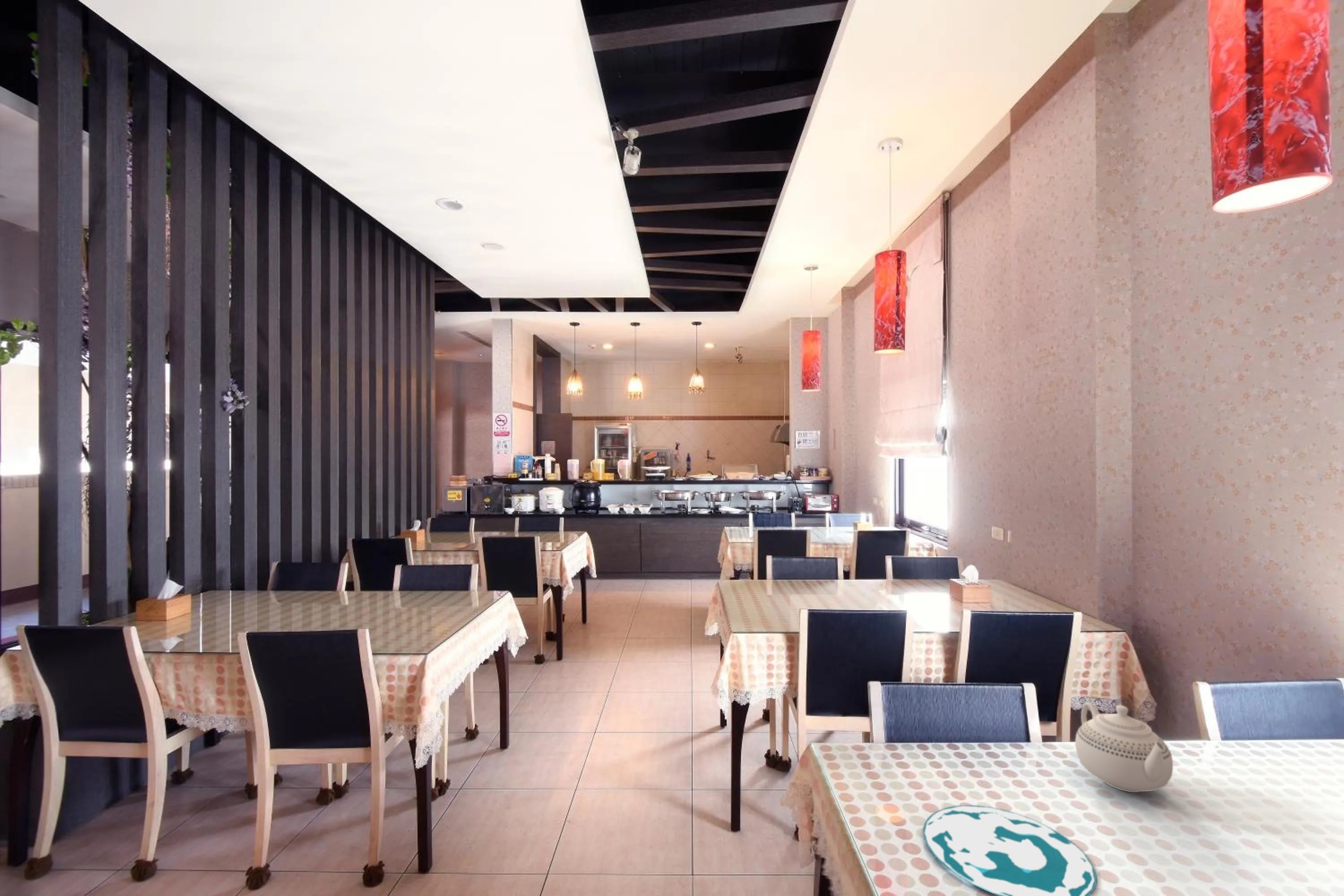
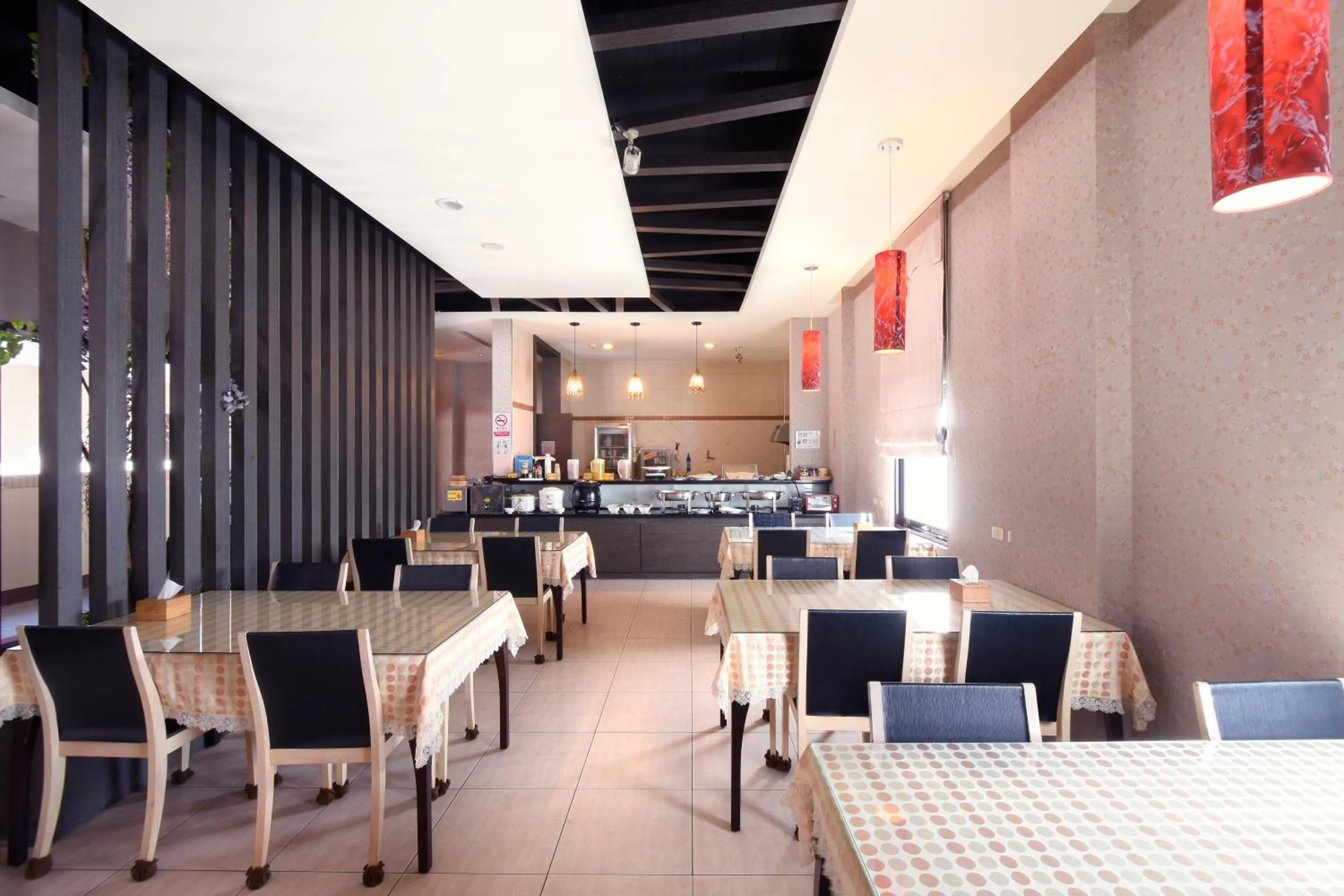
- teapot [1075,702,1173,793]
- plate [923,805,1097,896]
